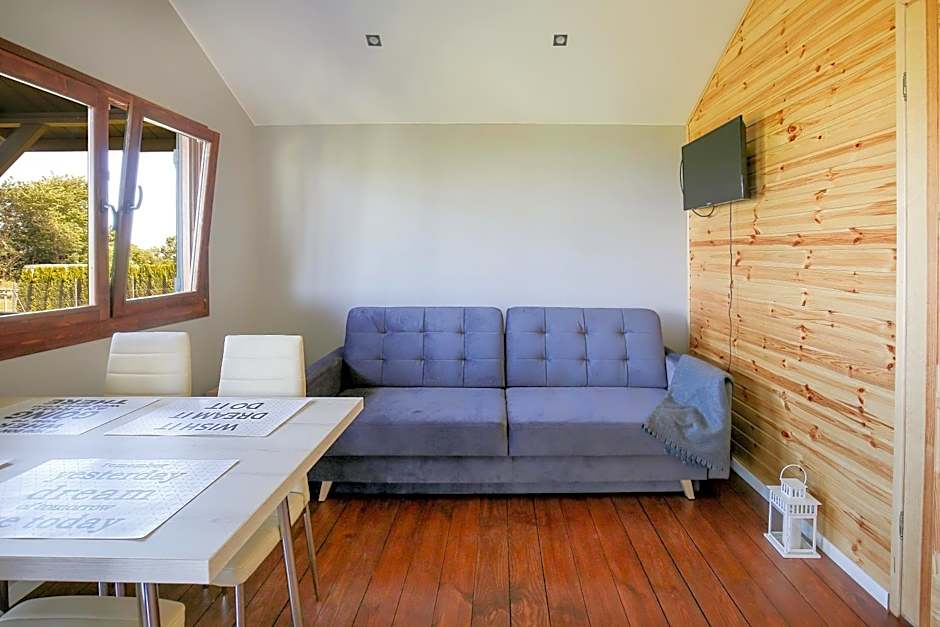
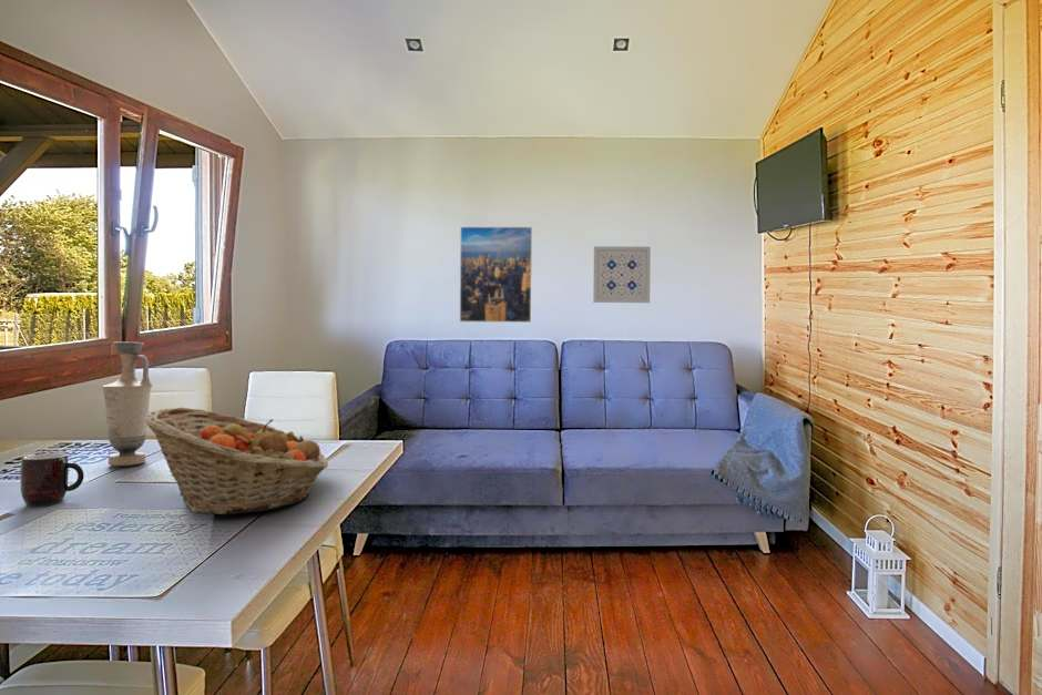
+ fruit basket [145,407,329,515]
+ wall art [592,245,652,304]
+ mug [19,452,85,507]
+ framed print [459,226,533,324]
+ vase [101,341,153,467]
